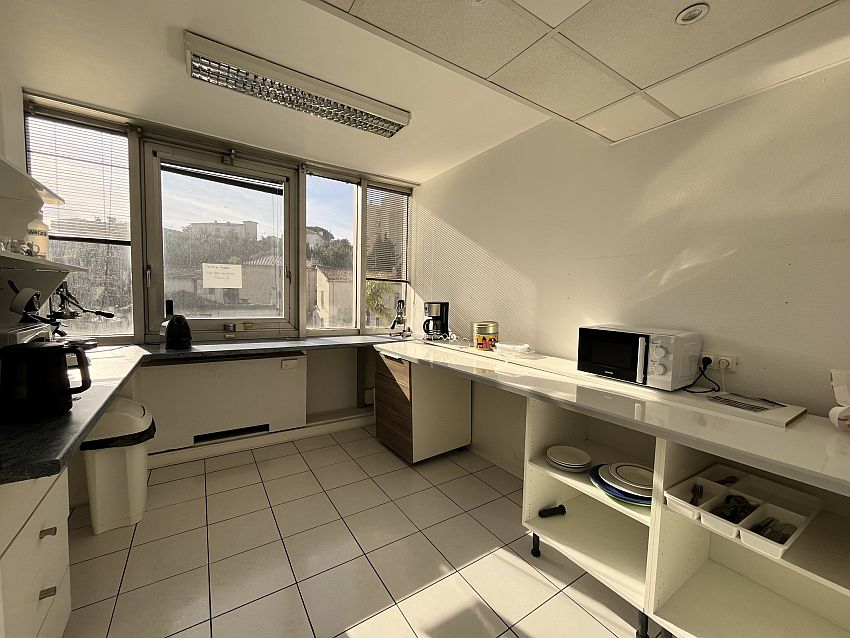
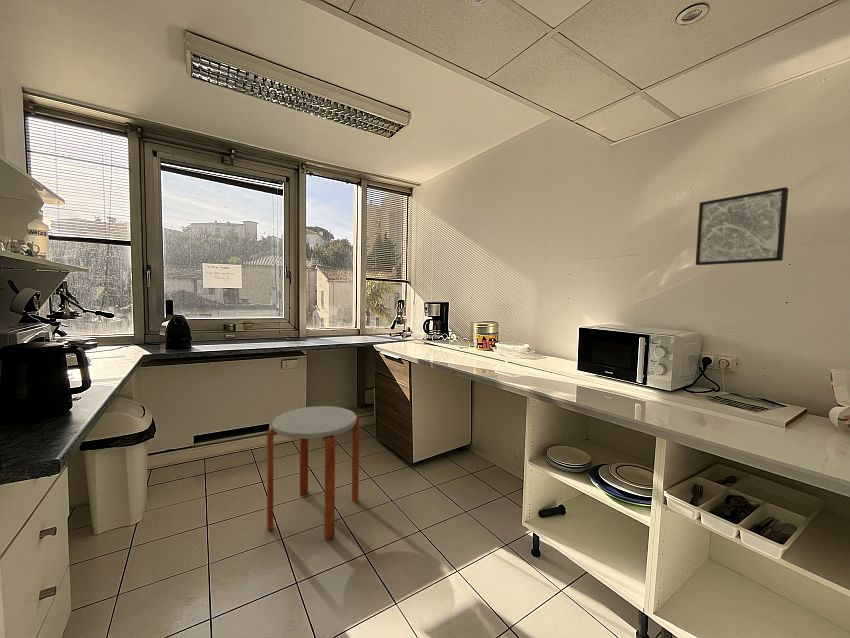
+ wall art [695,186,789,266]
+ side table [266,405,360,541]
